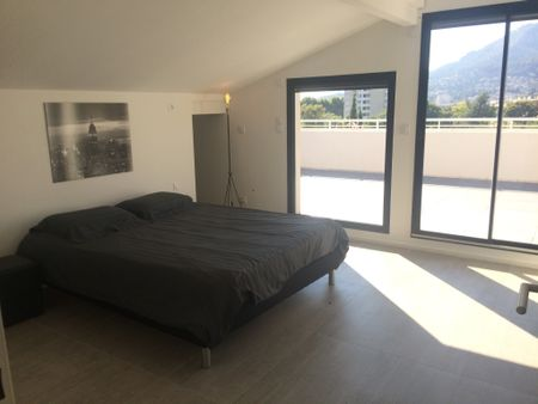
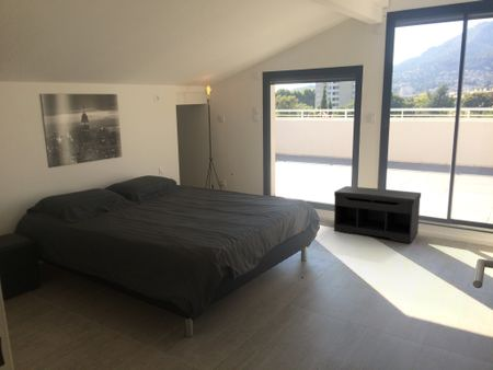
+ bench [333,185,422,244]
